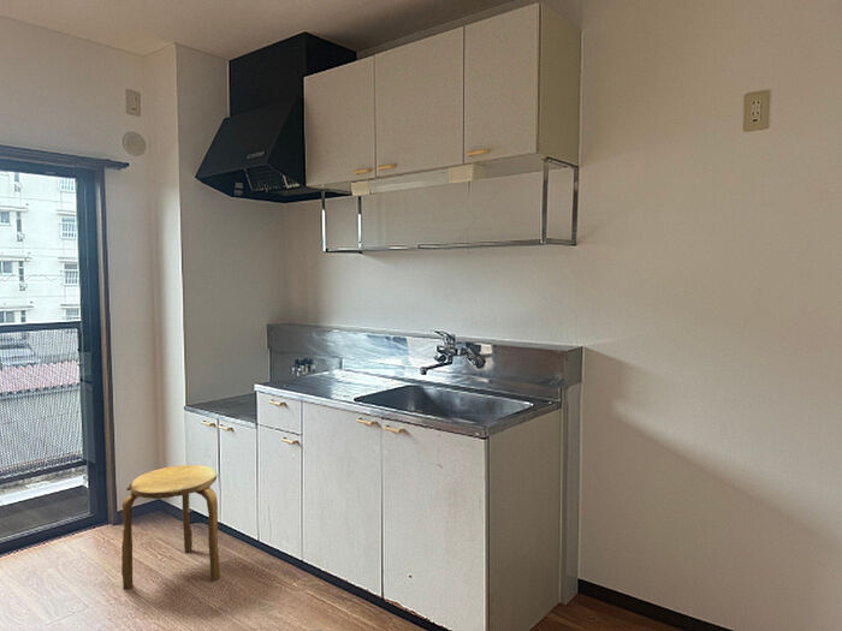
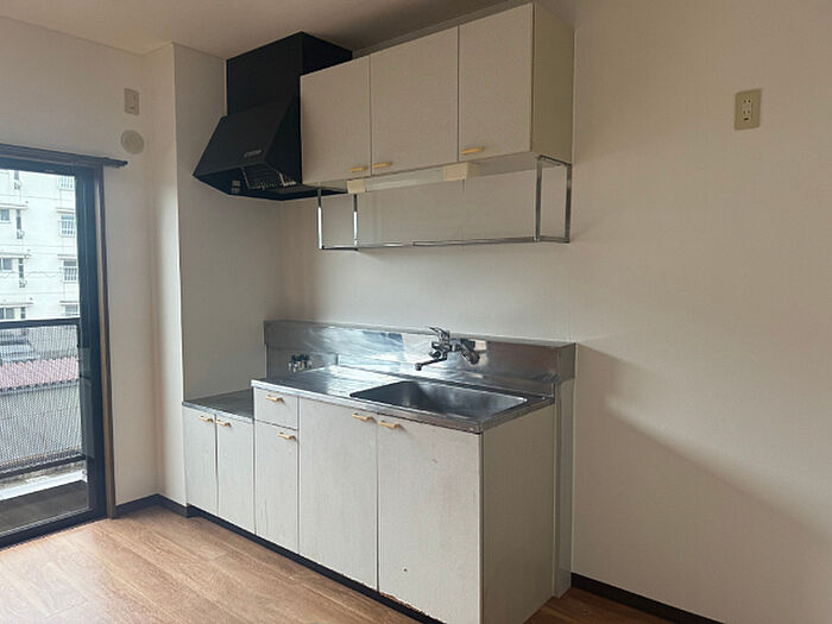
- stool [120,464,221,590]
